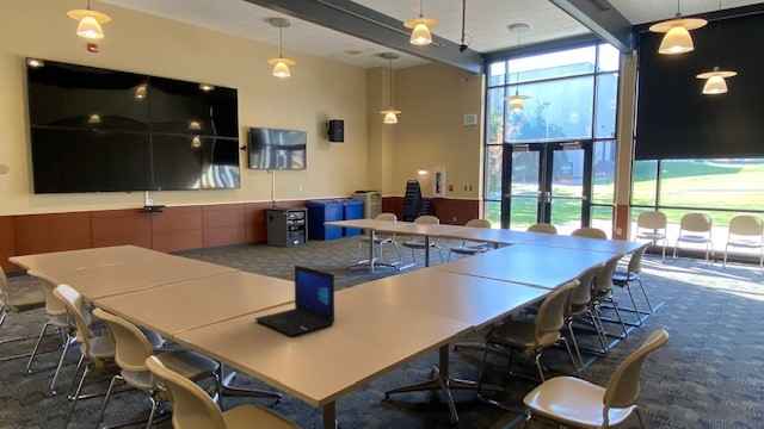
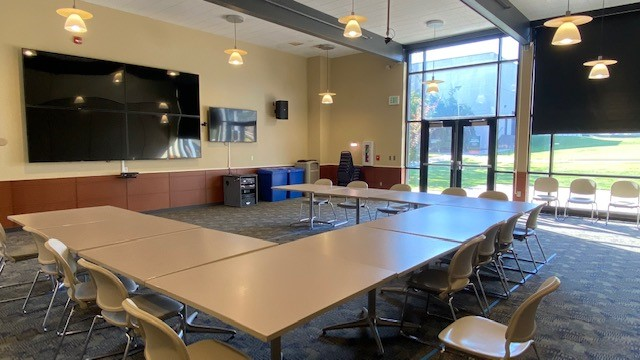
- laptop [254,265,335,337]
